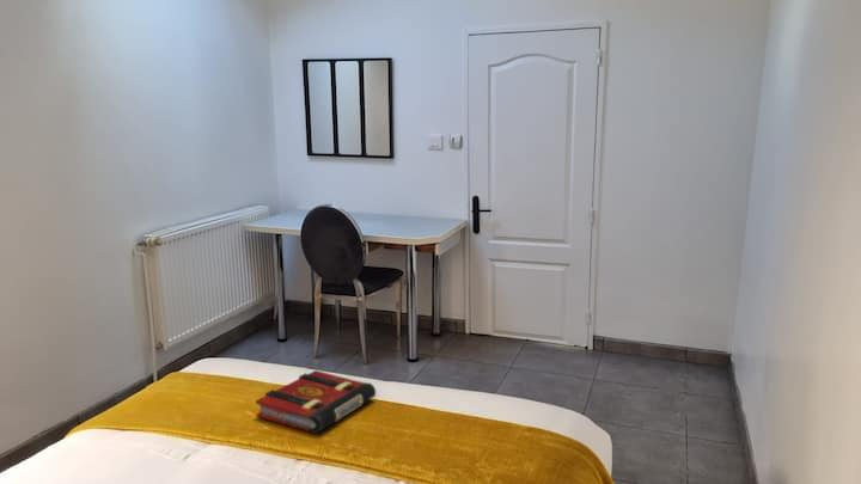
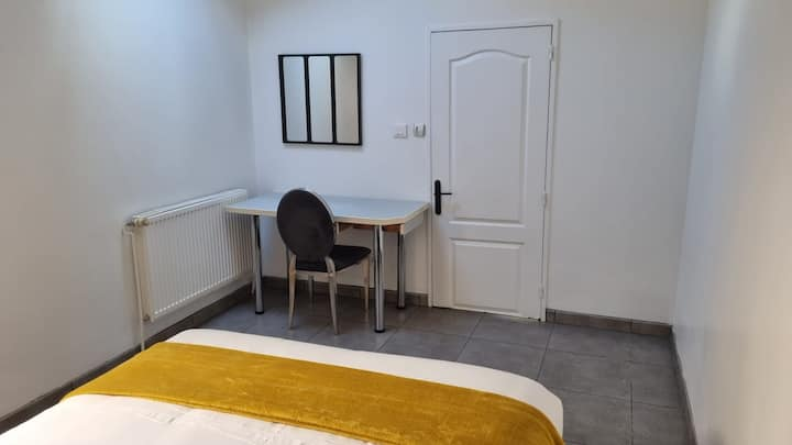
- book [255,369,377,435]
